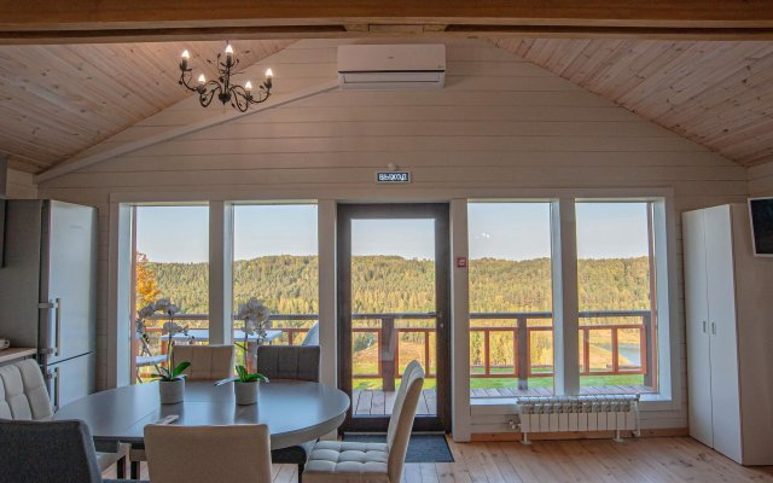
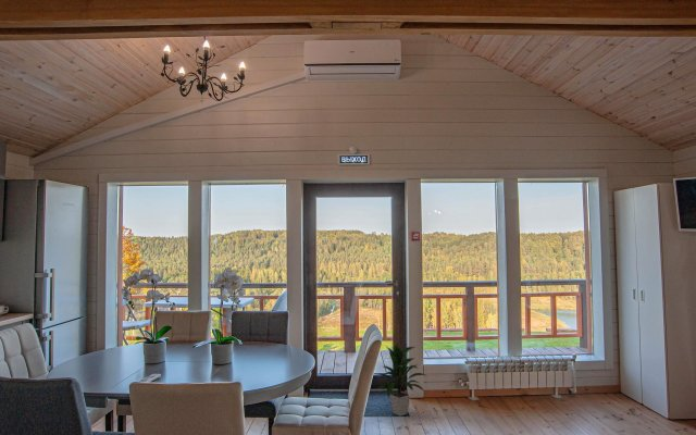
+ indoor plant [376,344,426,417]
